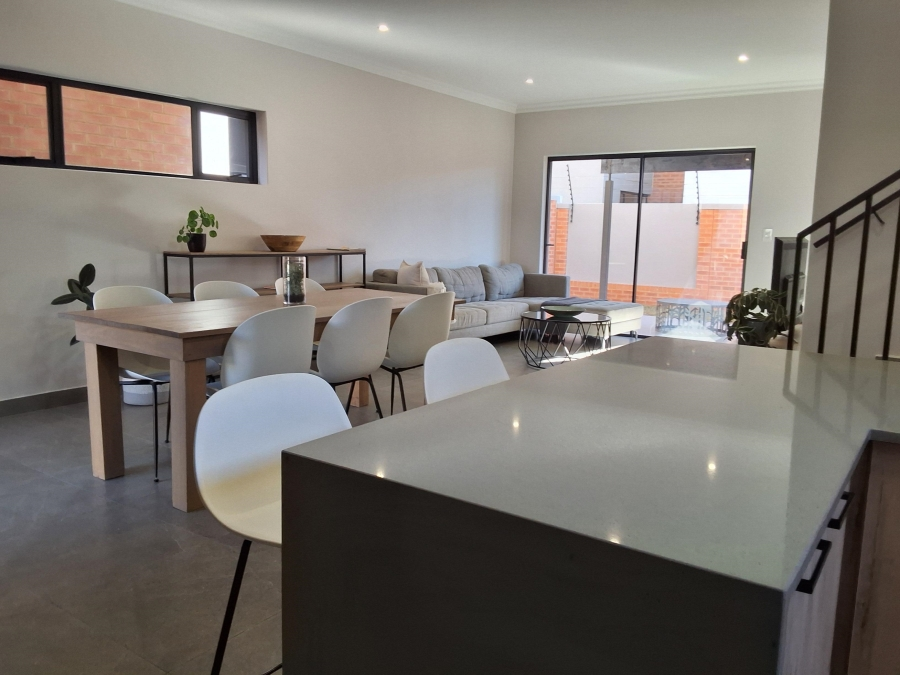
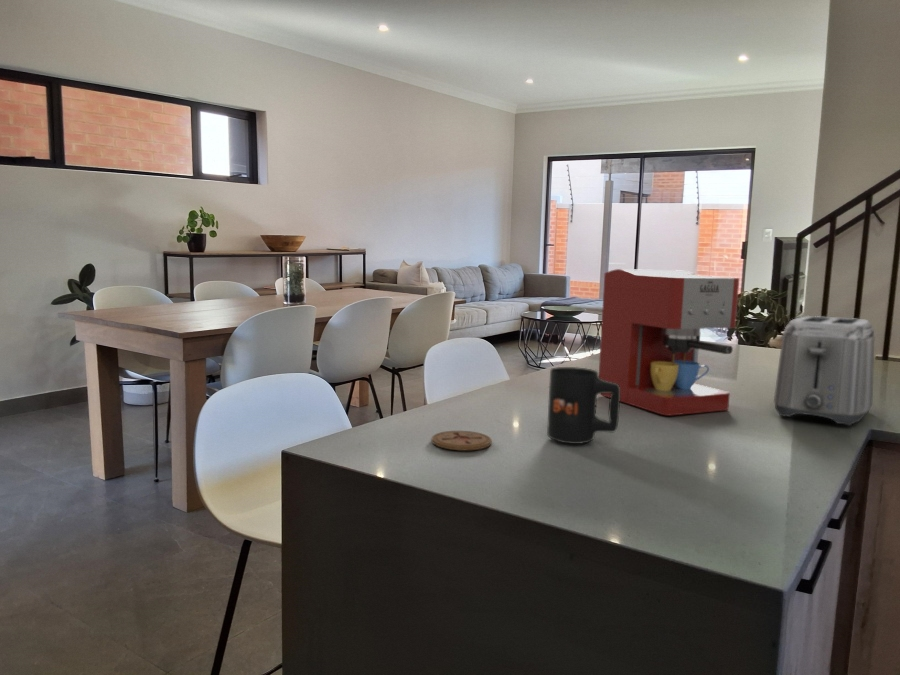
+ coaster [431,430,493,451]
+ mug [546,366,621,445]
+ coffee maker [598,268,740,416]
+ toaster [773,315,875,426]
